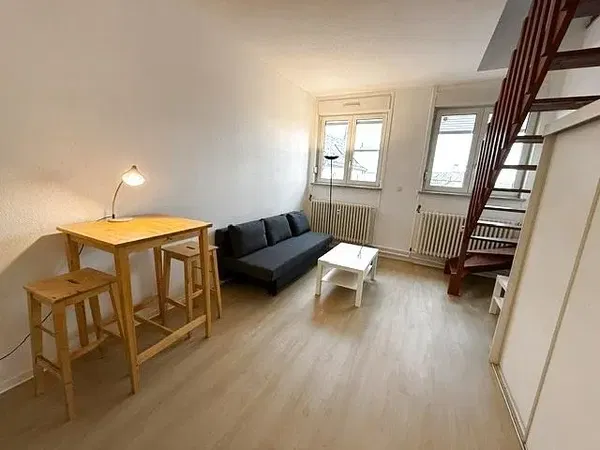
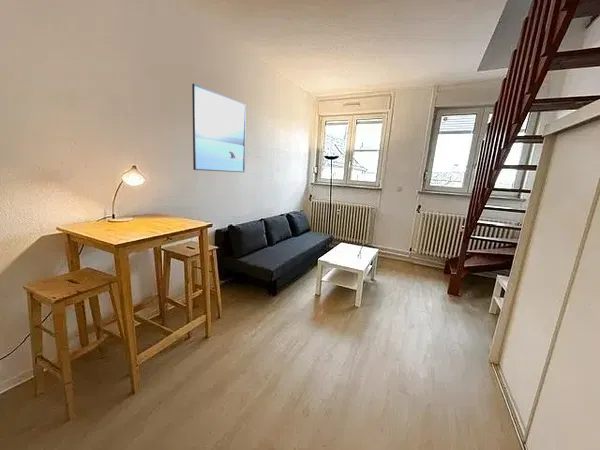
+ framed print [191,83,247,173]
